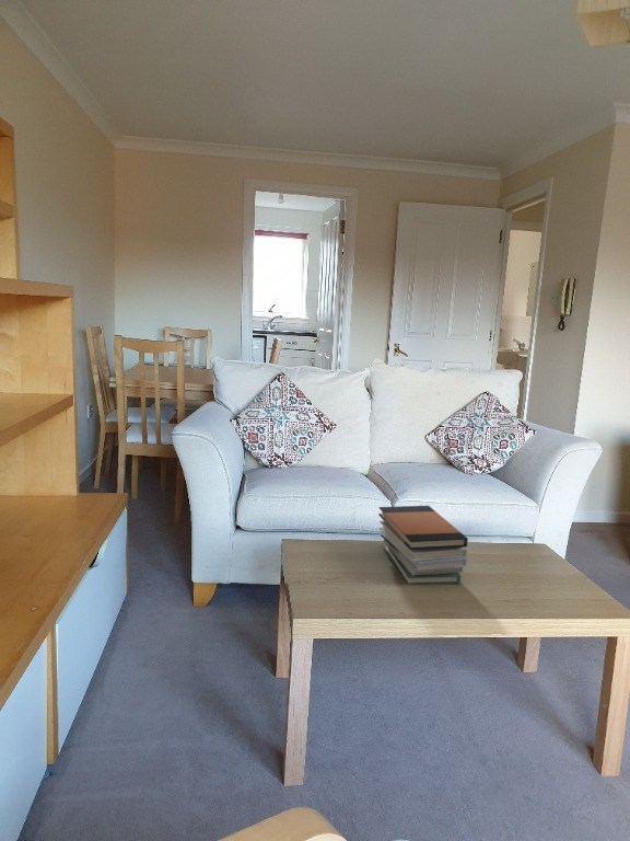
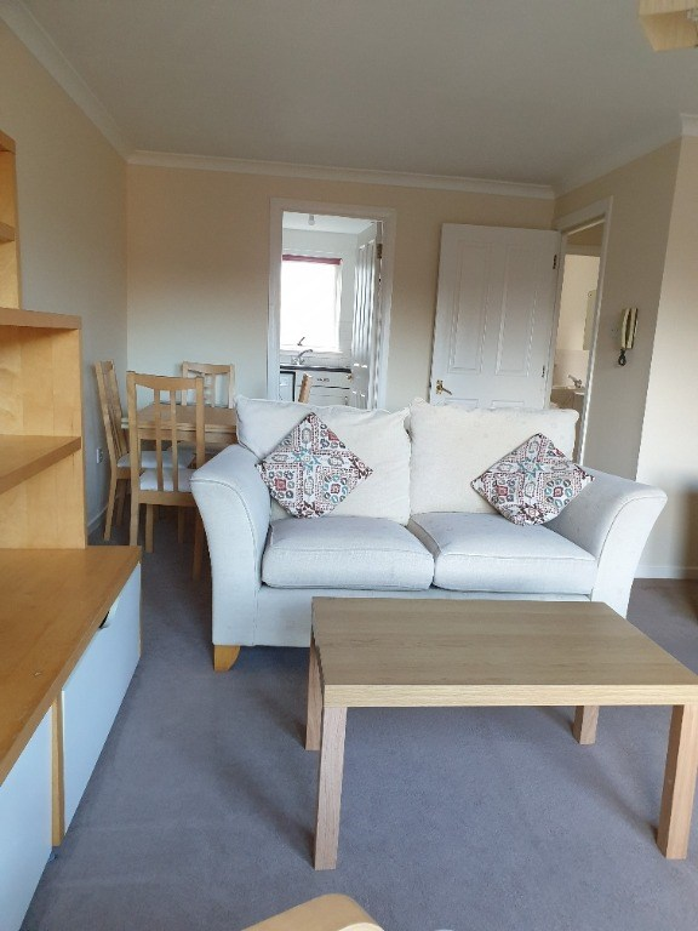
- book stack [377,505,469,585]
